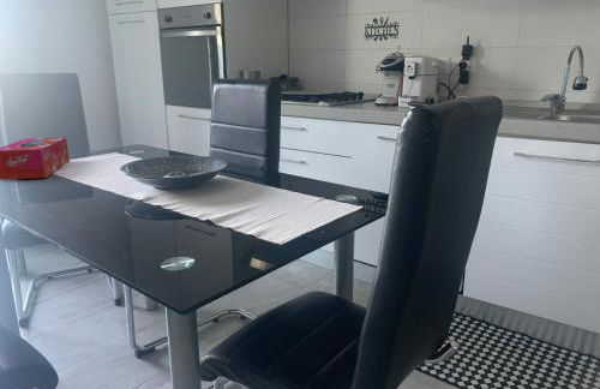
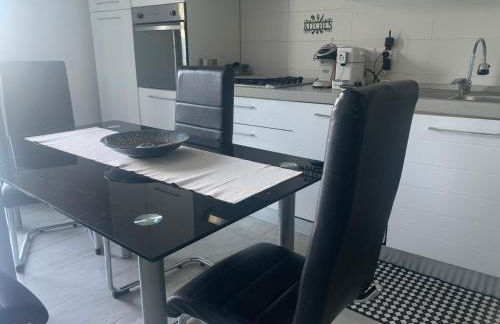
- tissue box [0,136,71,181]
